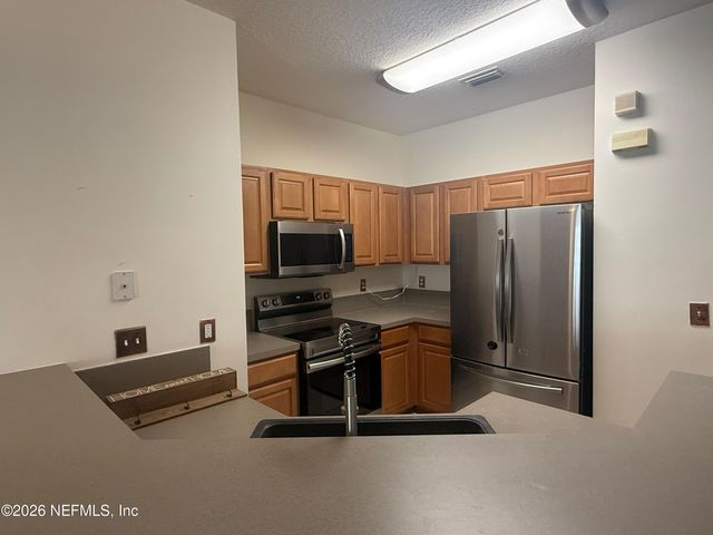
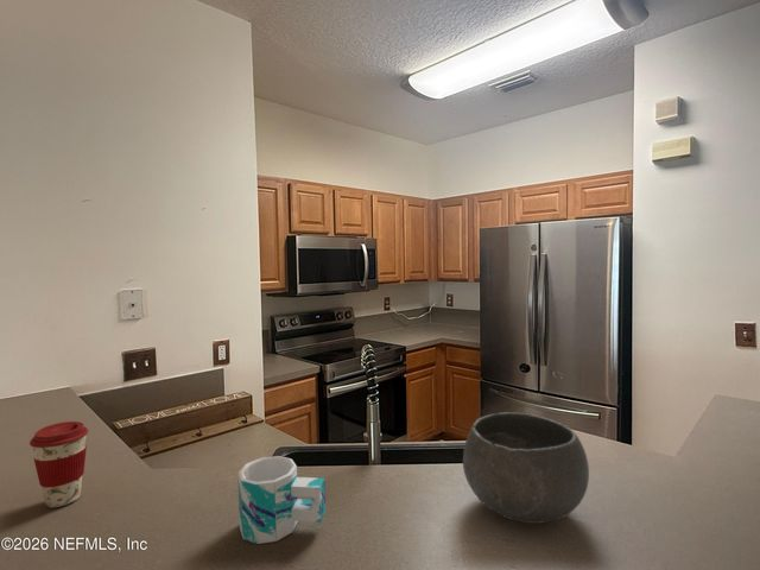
+ mug [236,455,327,545]
+ bowl [462,412,590,525]
+ coffee cup [28,420,89,508]
